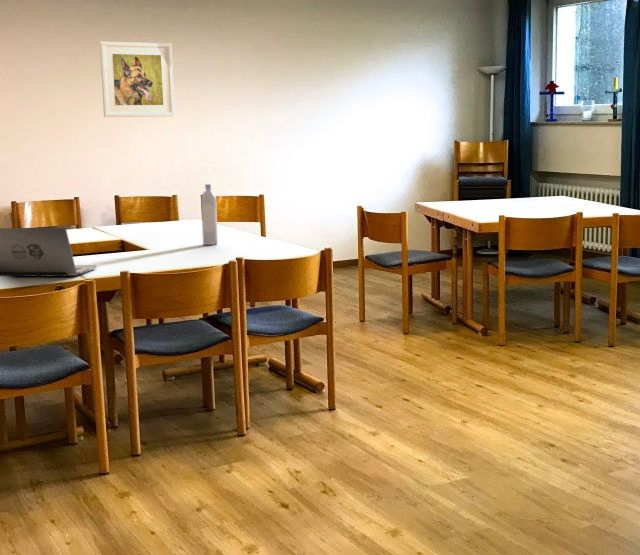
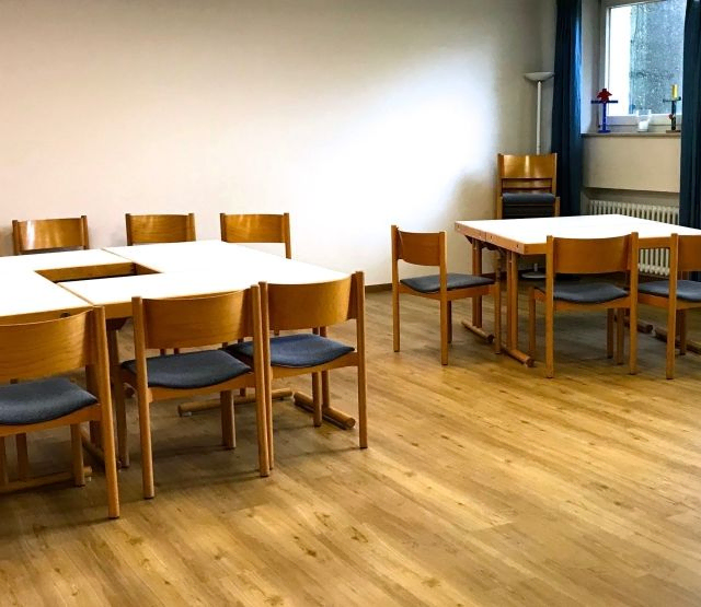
- bottle [200,183,219,246]
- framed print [99,41,176,118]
- laptop [0,227,98,277]
